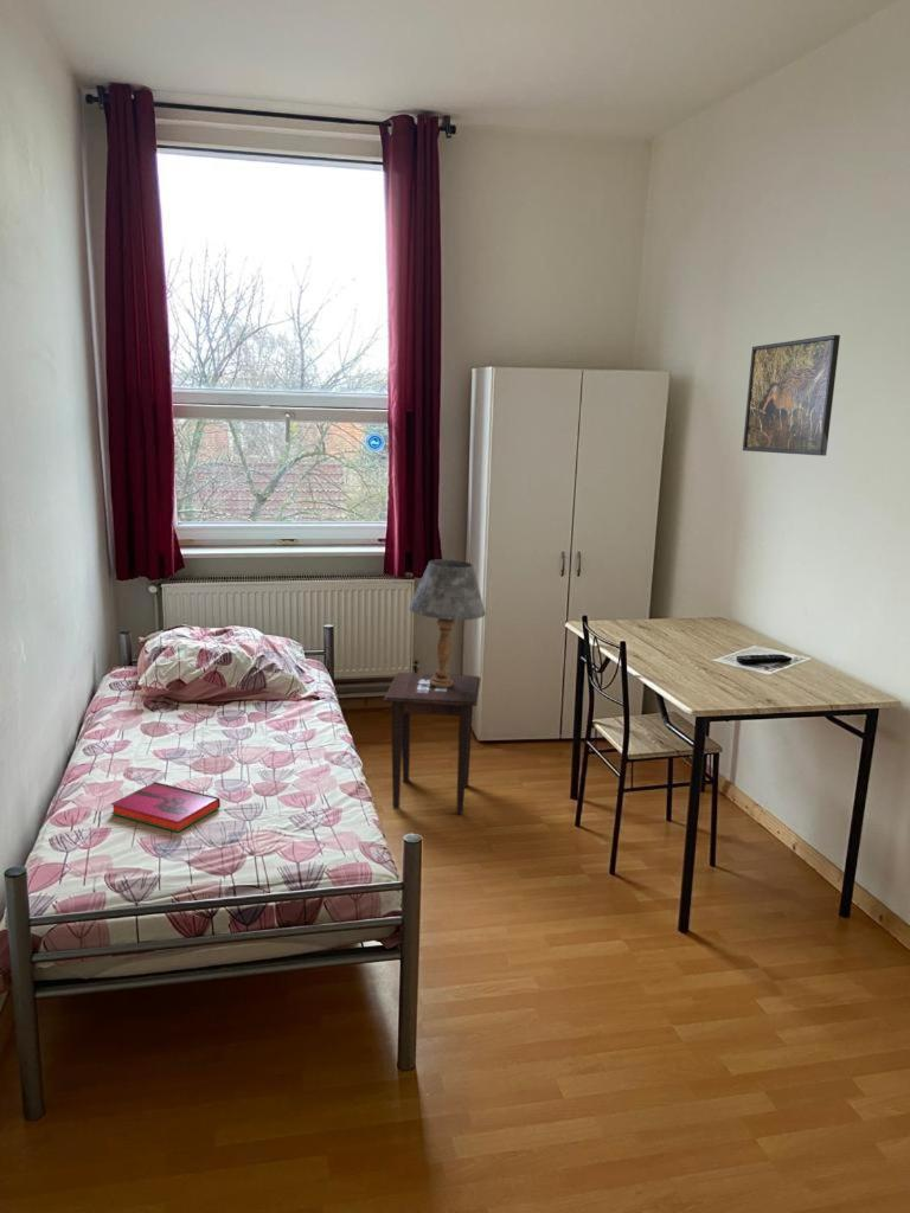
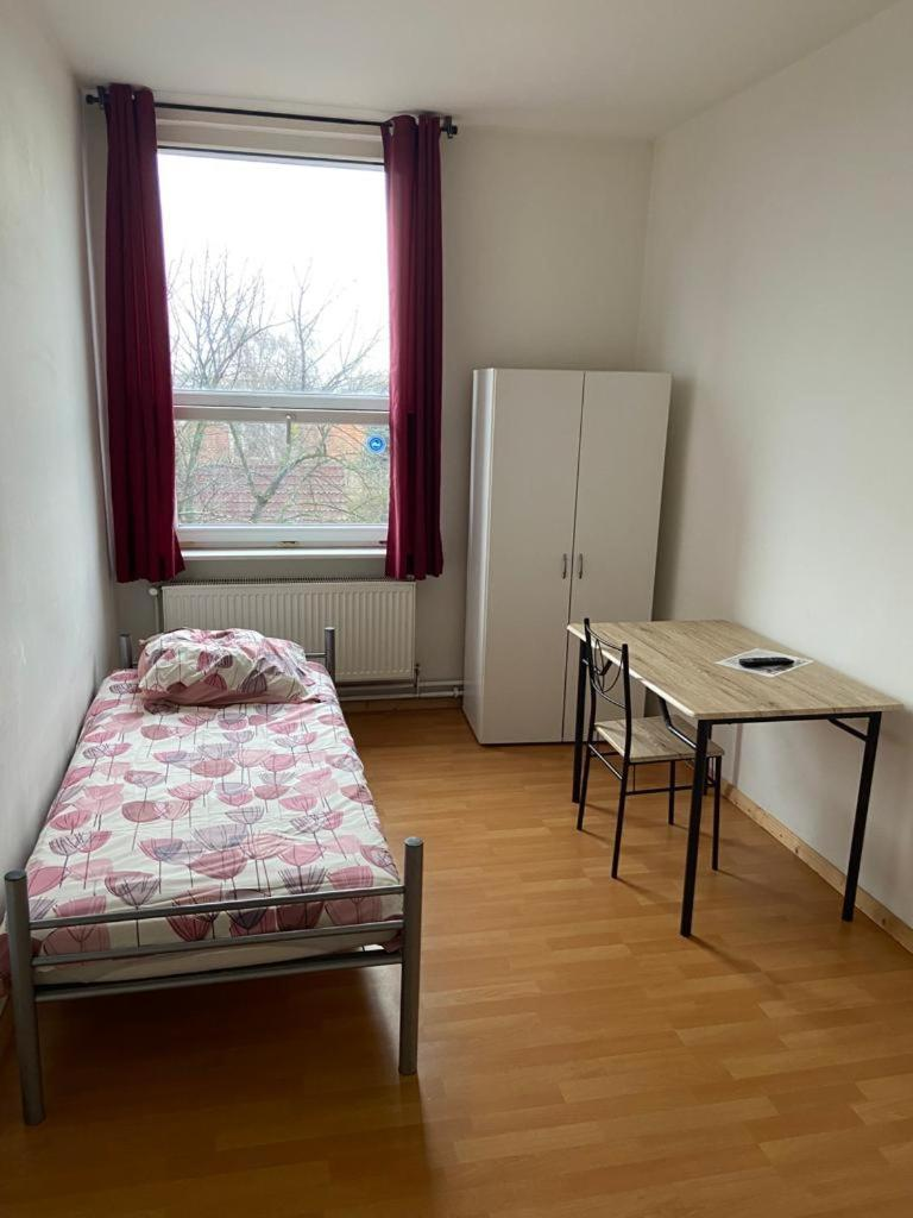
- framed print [742,334,841,457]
- side table [383,672,482,814]
- table lamp [408,558,487,687]
- hardback book [110,781,222,833]
